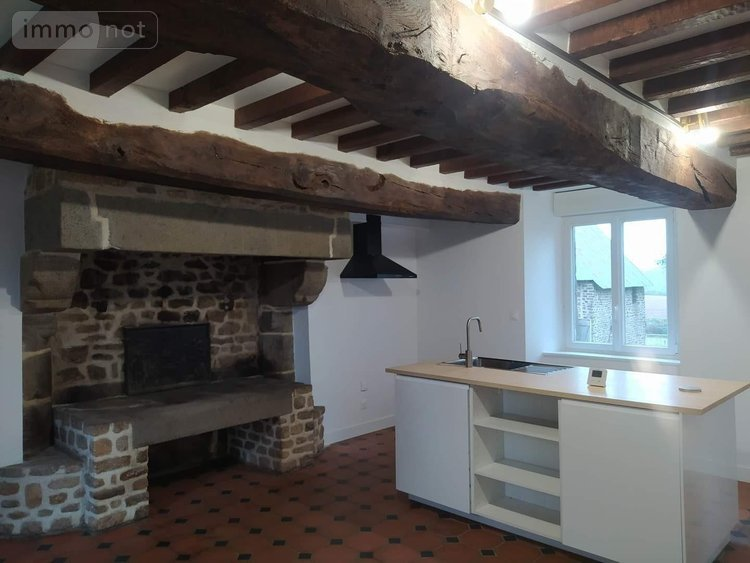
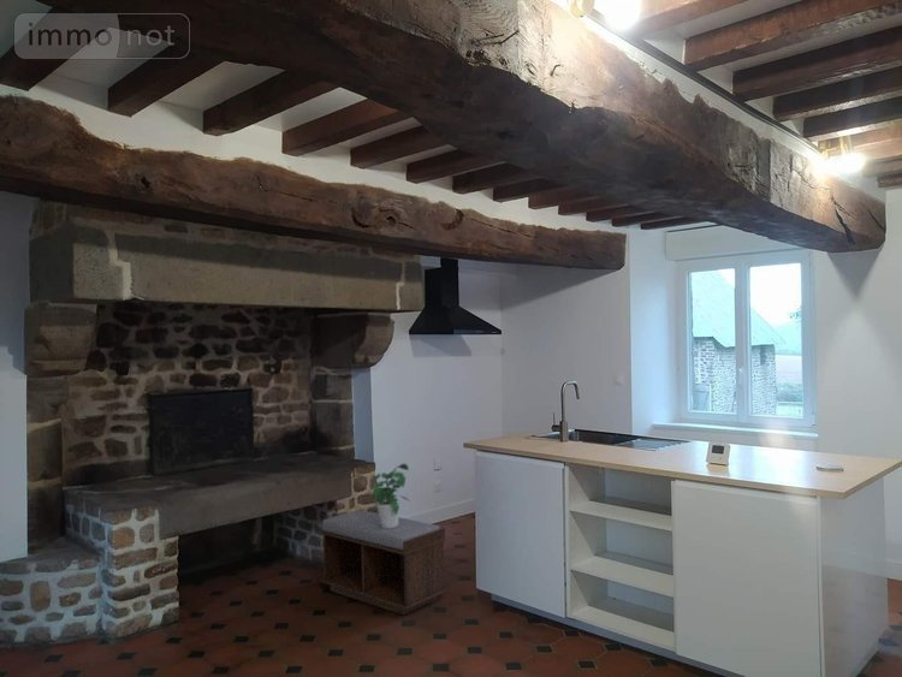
+ potted plant [370,463,410,528]
+ bench [320,510,447,617]
